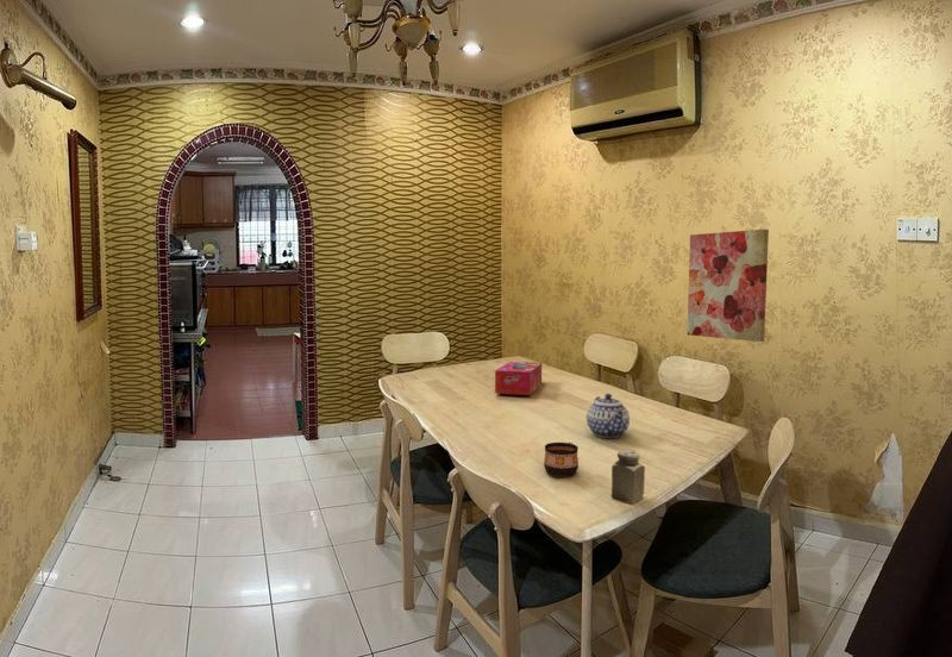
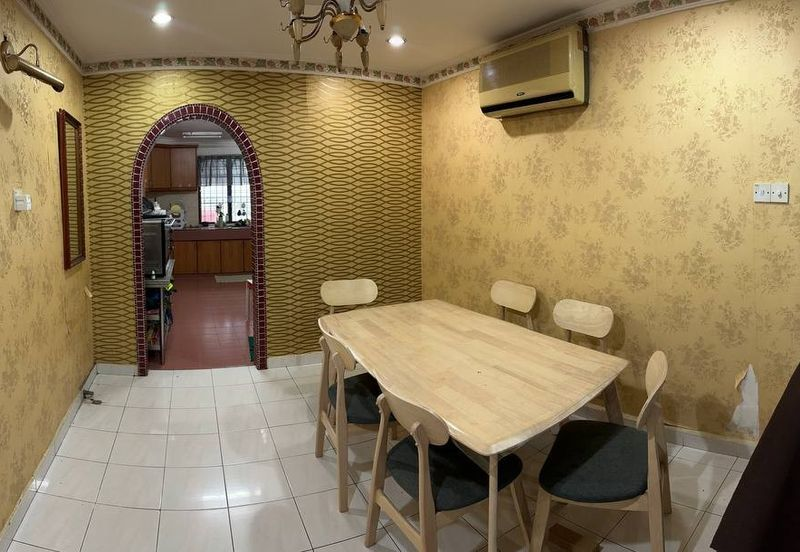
- wall art [687,229,770,343]
- teapot [585,393,631,439]
- salt shaker [610,450,646,505]
- tissue box [494,361,543,396]
- cup [543,442,580,478]
